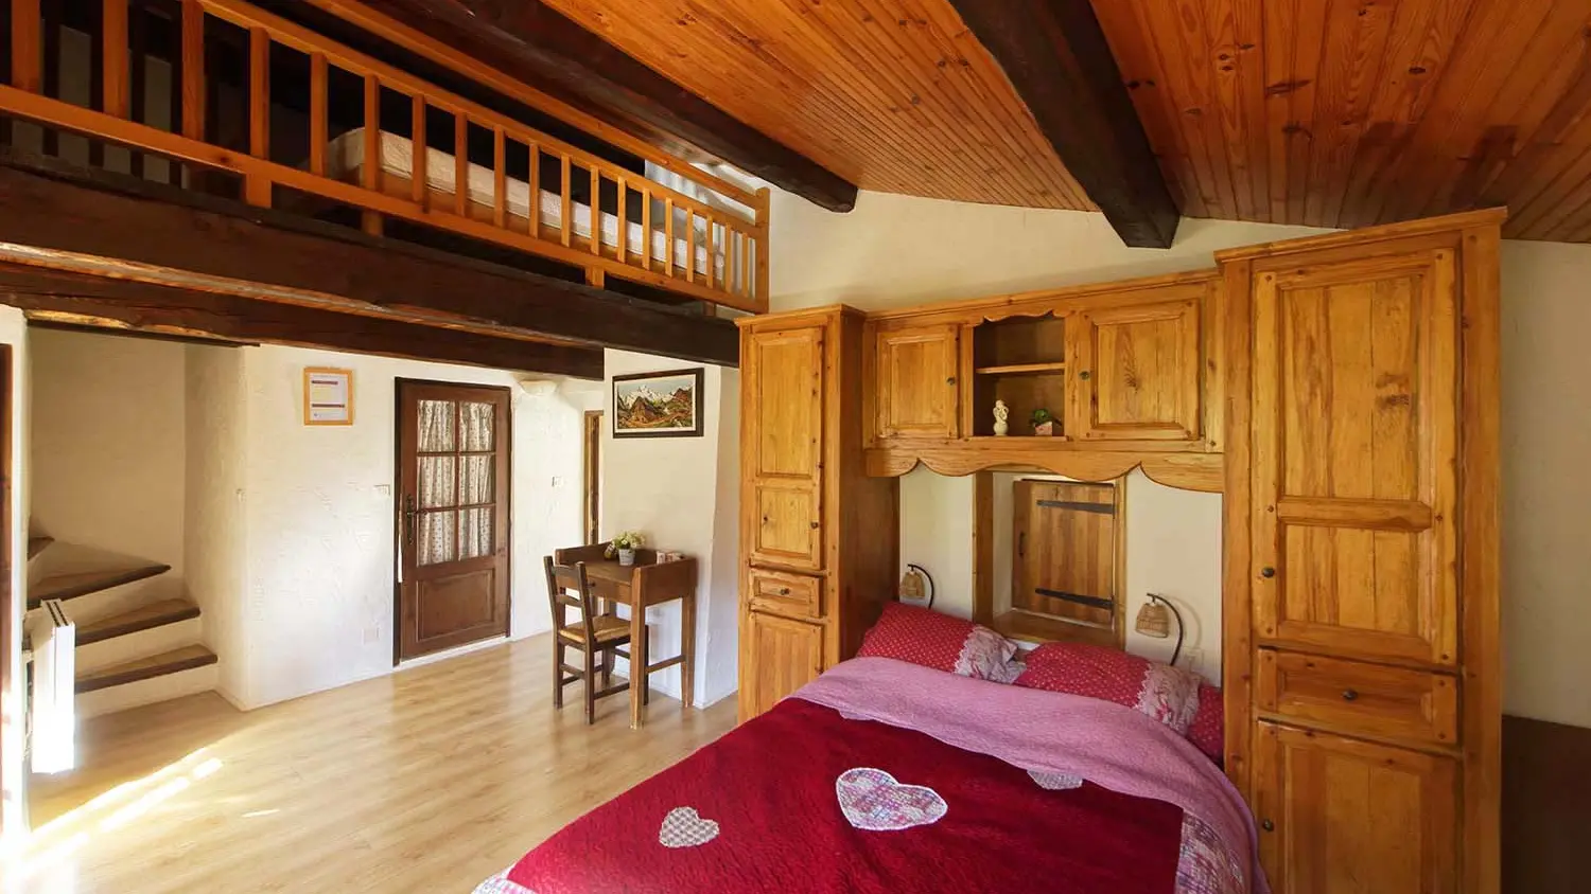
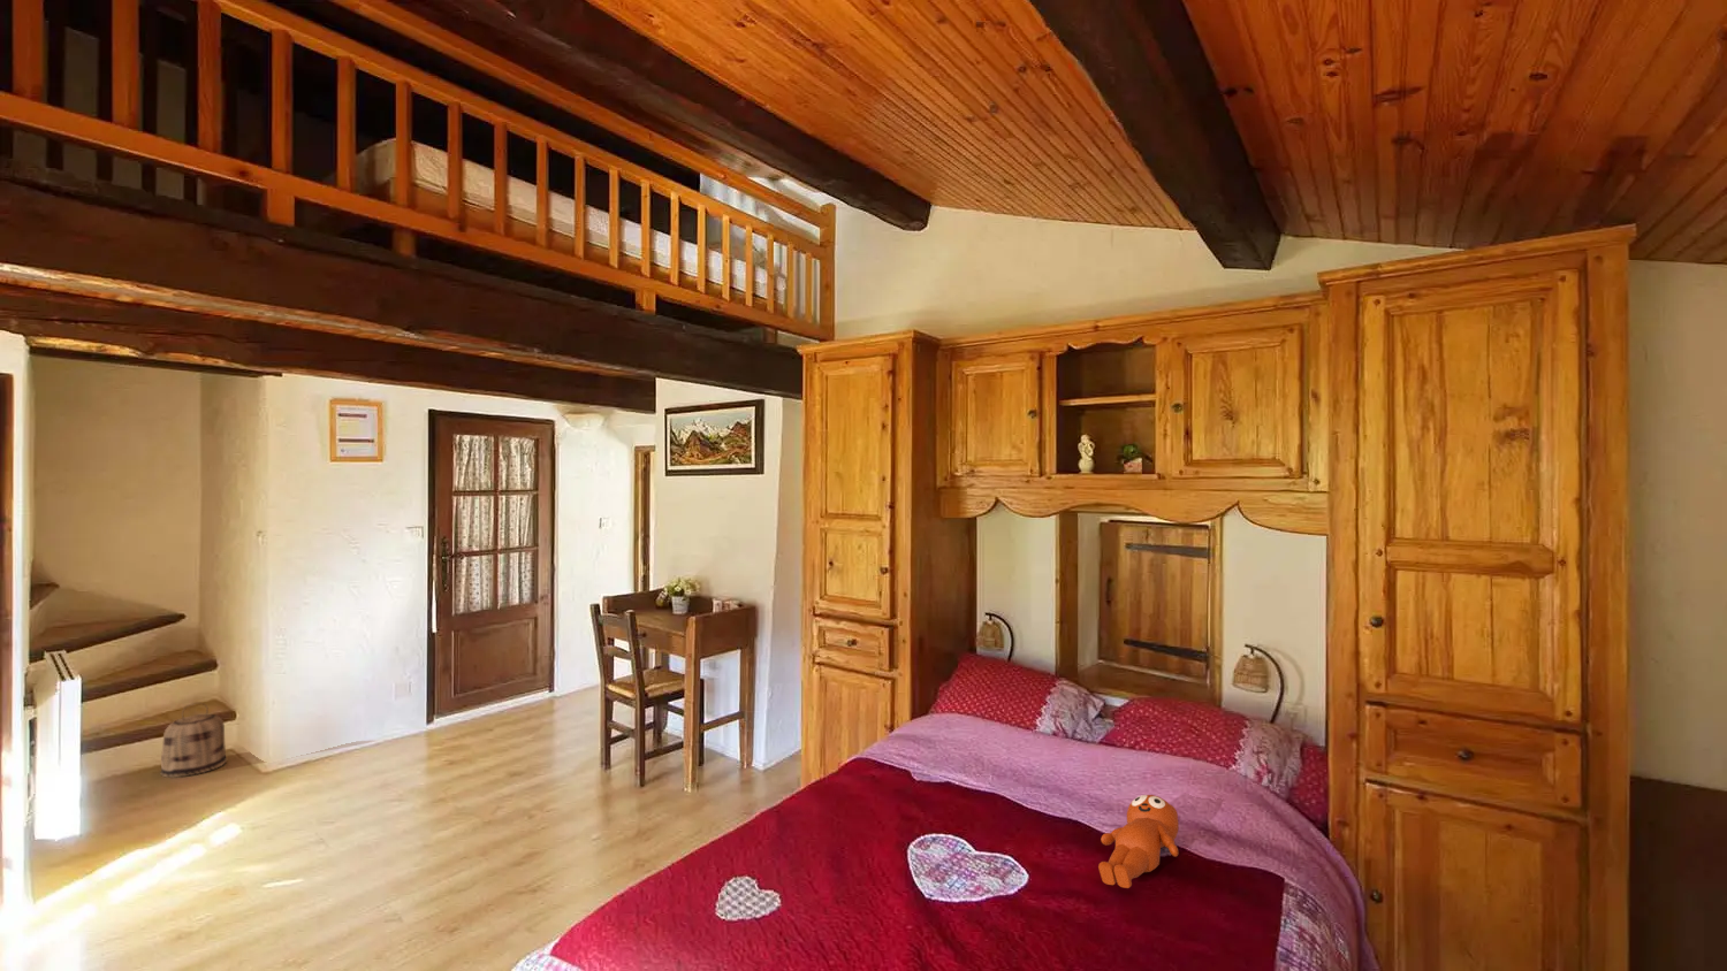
+ basket [159,702,228,779]
+ teddy bear [1097,794,1180,889]
